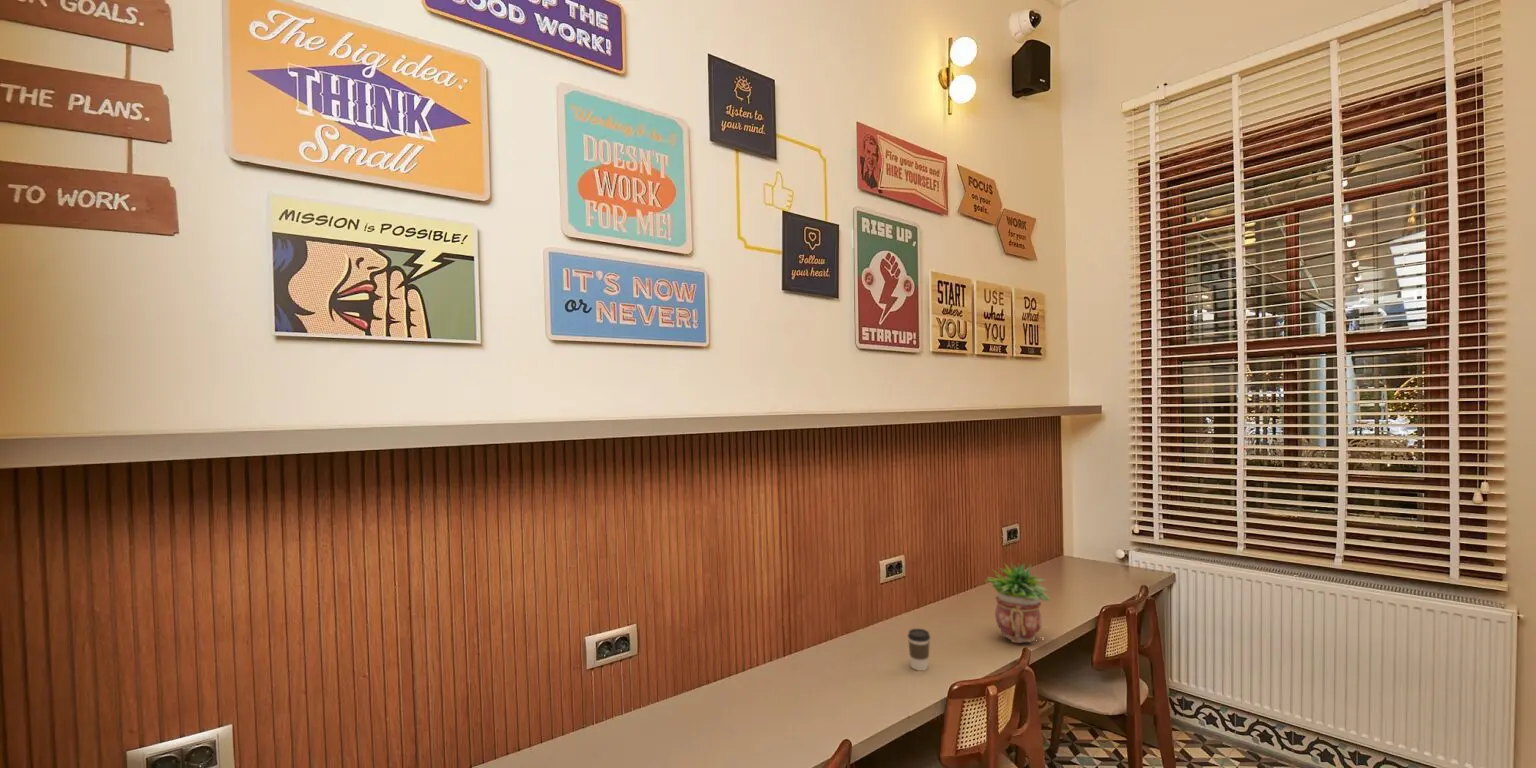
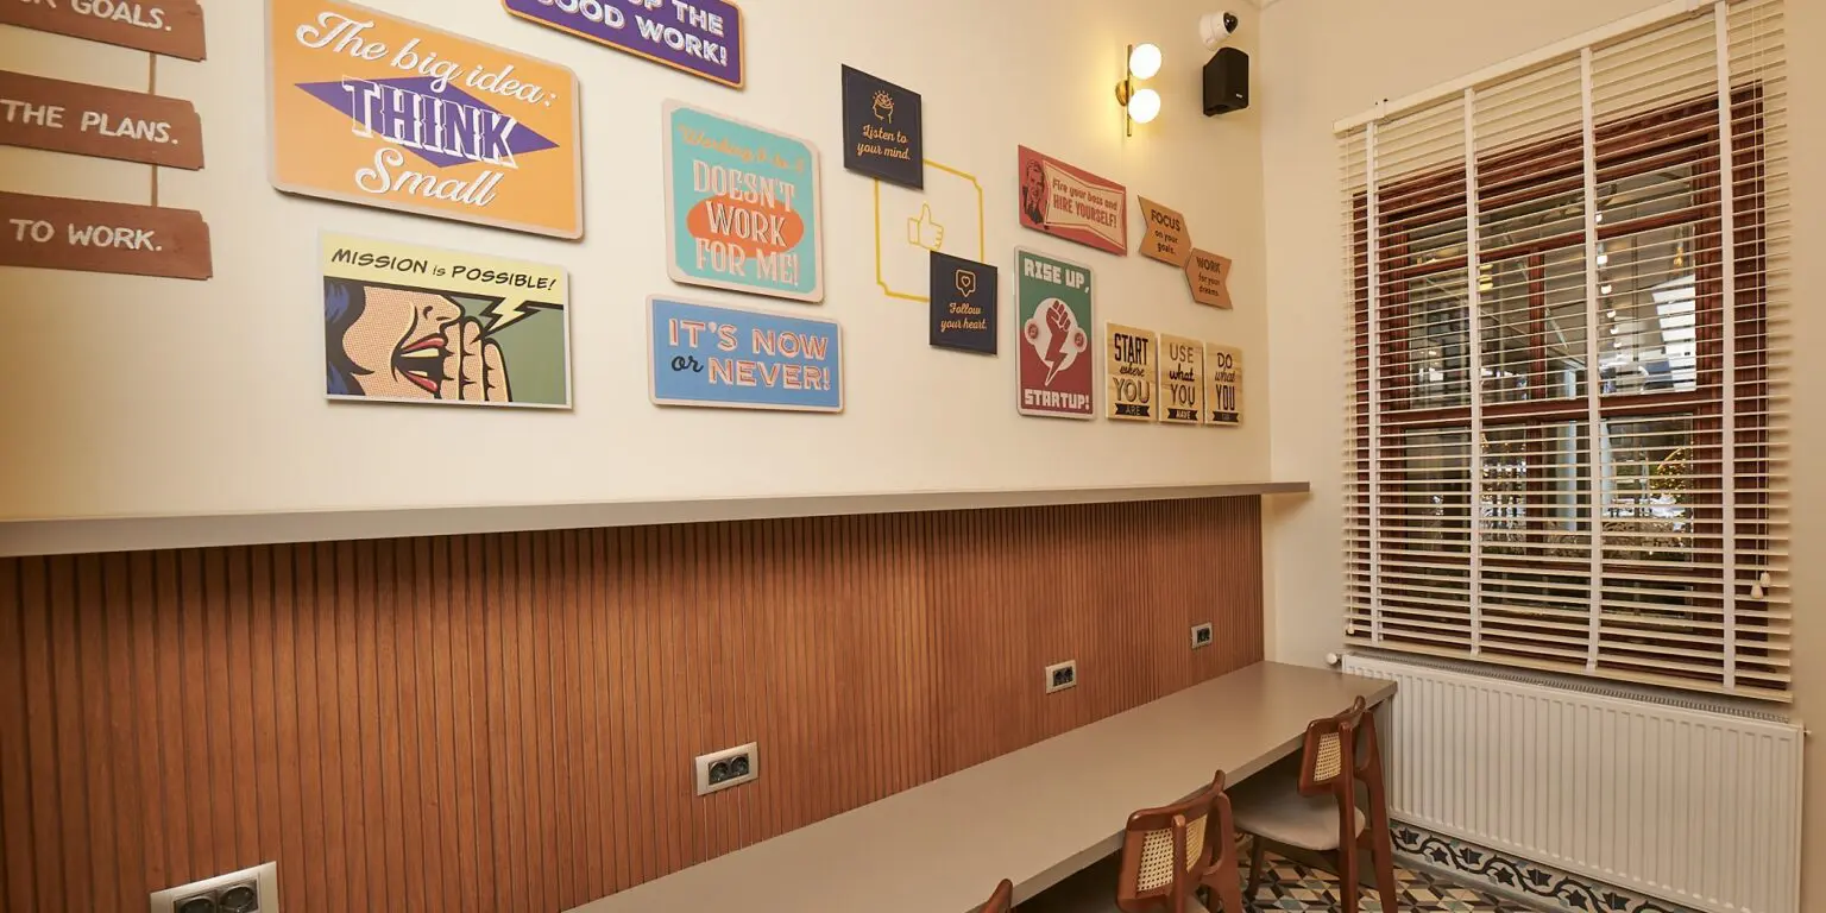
- coffee cup [907,628,931,672]
- potted plant [984,562,1053,644]
